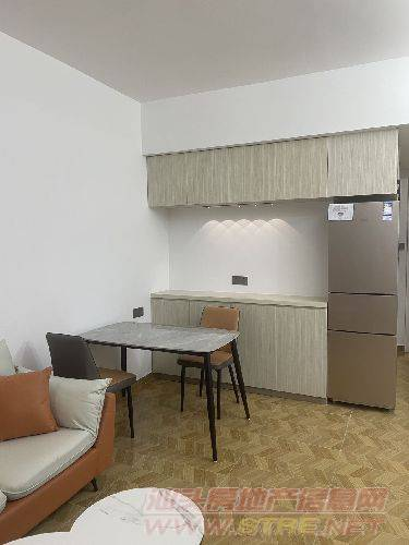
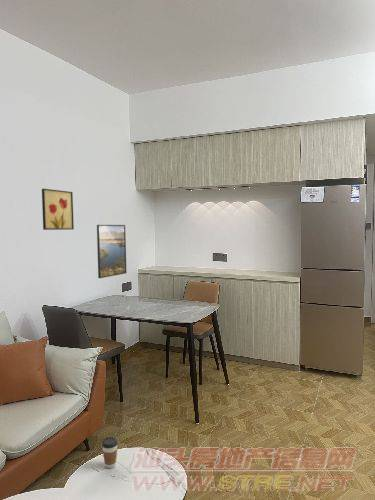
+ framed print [96,224,127,279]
+ wall art [41,188,75,231]
+ coffee cup [101,436,119,469]
